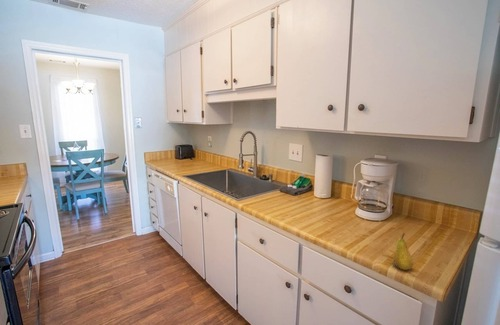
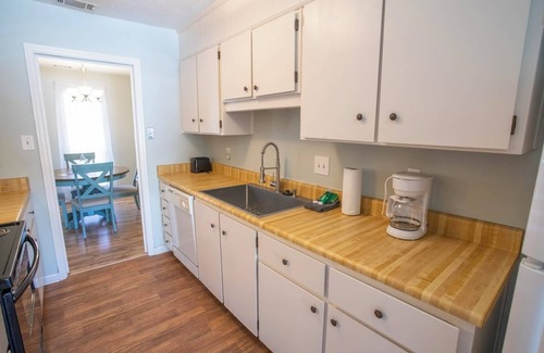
- fruit [392,232,415,271]
